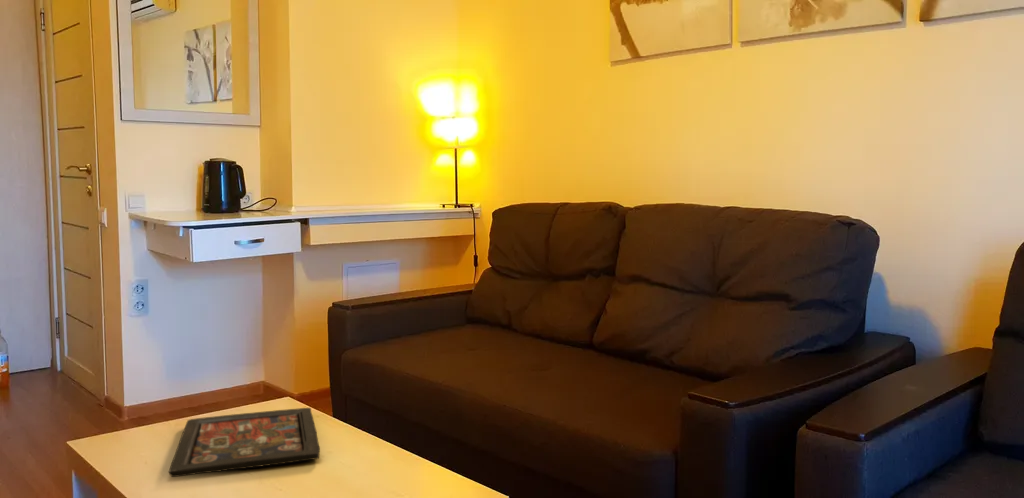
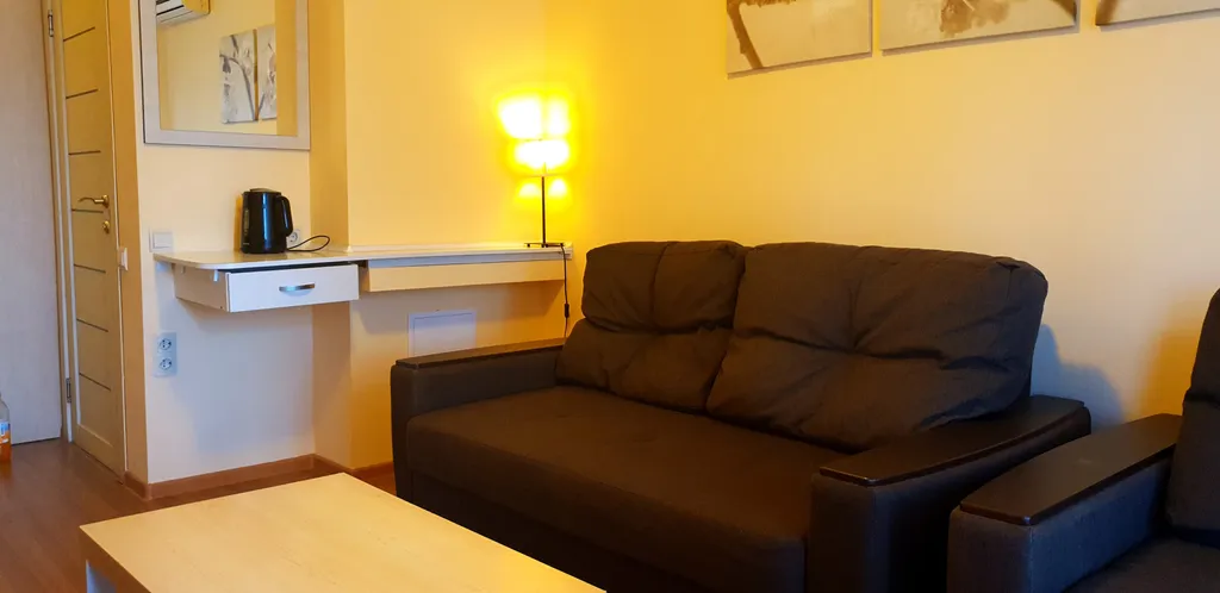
- decorative tray [168,407,321,478]
